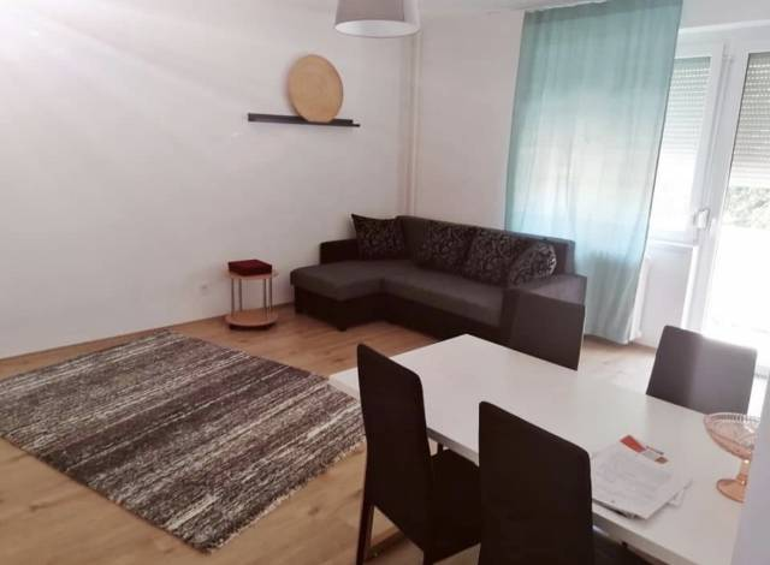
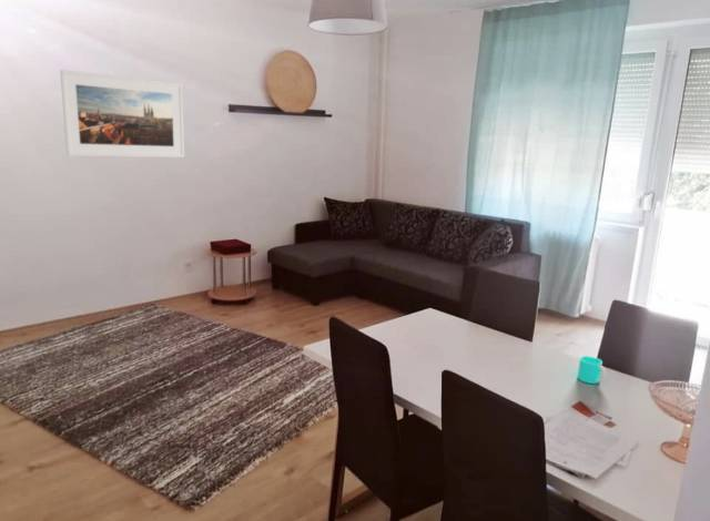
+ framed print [59,69,185,159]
+ cup [577,355,608,385]
